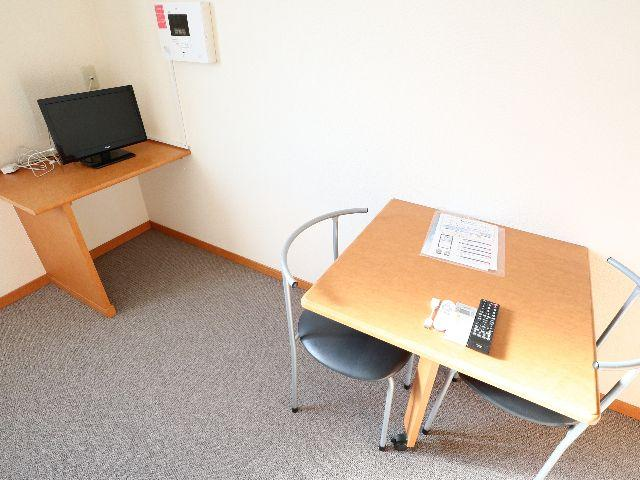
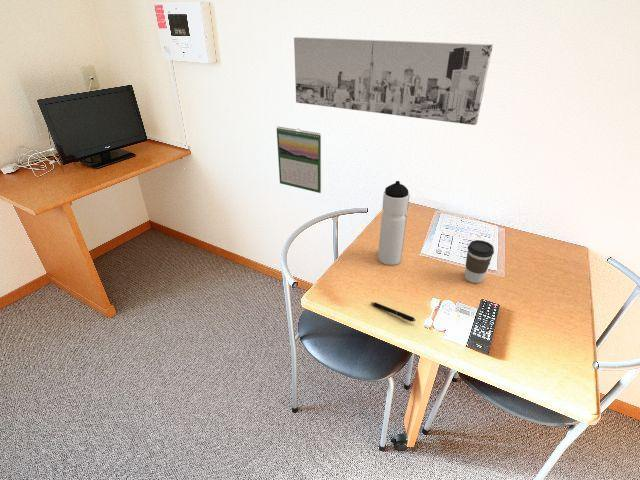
+ water bottle [377,180,410,266]
+ coffee cup [464,239,495,284]
+ pen [370,301,417,323]
+ wall art [293,36,494,126]
+ calendar [276,126,322,194]
